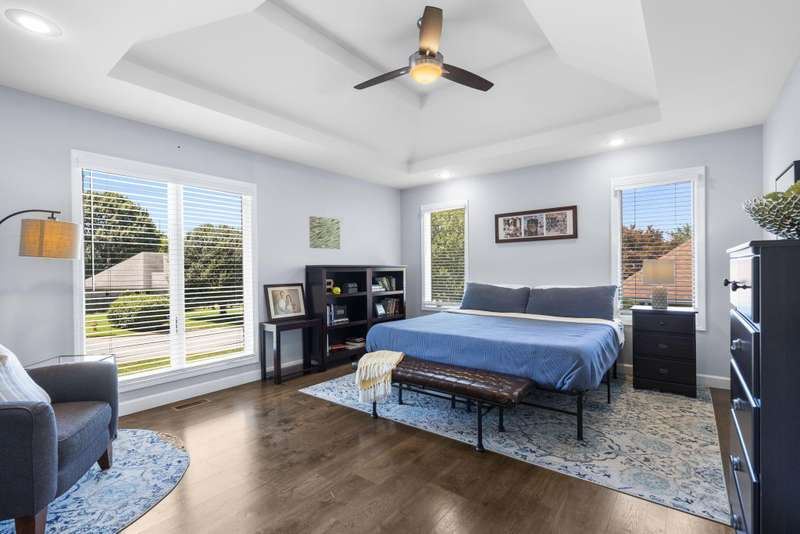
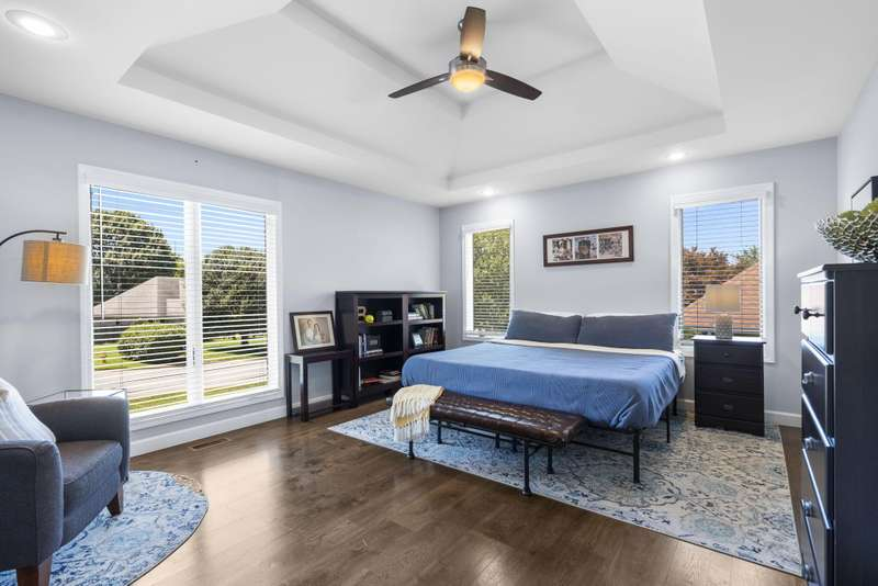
- wall art [308,215,341,250]
